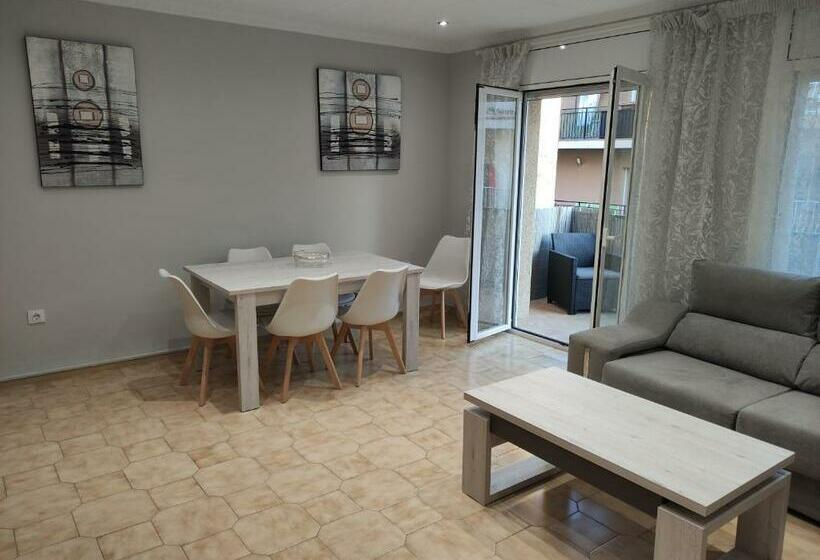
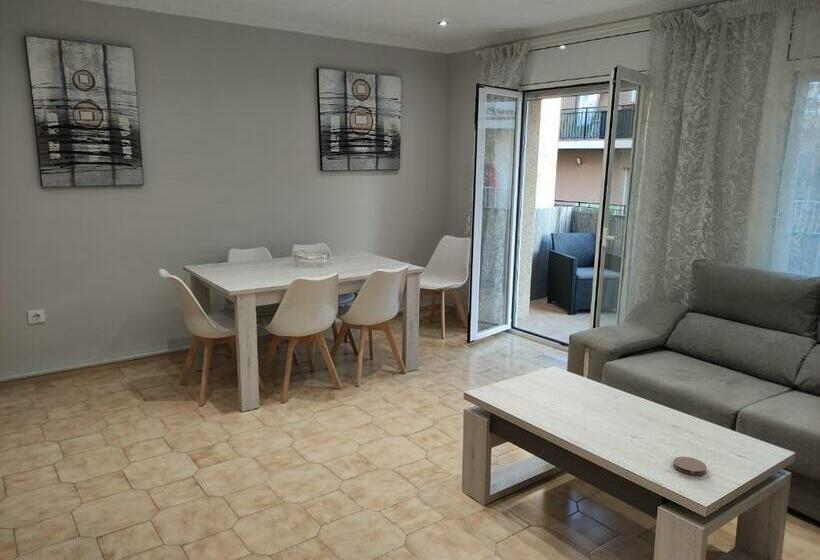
+ coaster [672,456,708,476]
